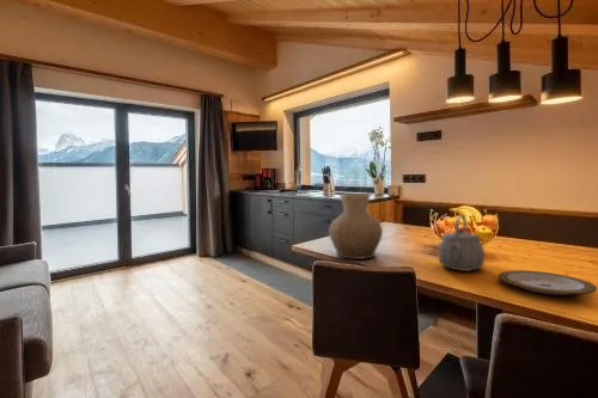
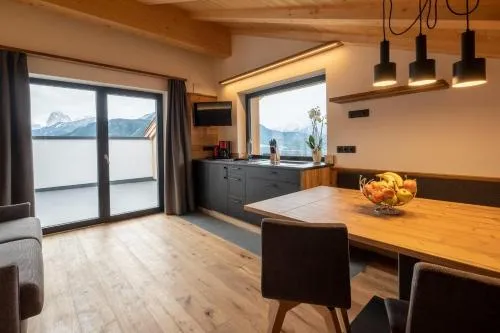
- tea kettle [438,214,486,273]
- vase [328,192,384,261]
- plate [496,269,598,296]
